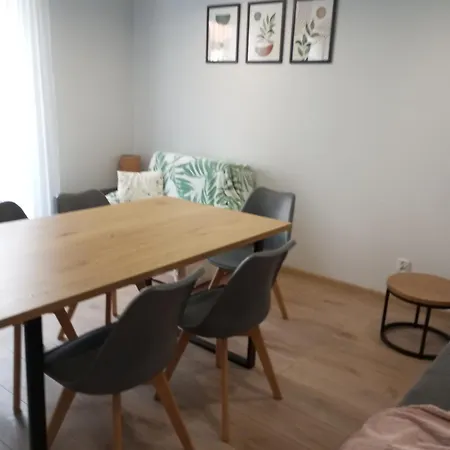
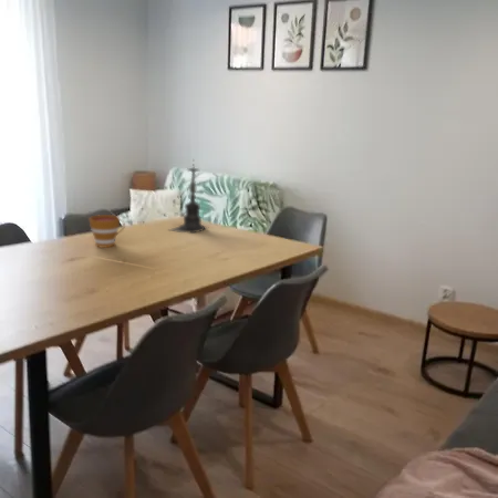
+ candle holder [168,157,212,235]
+ cup [87,214,126,249]
